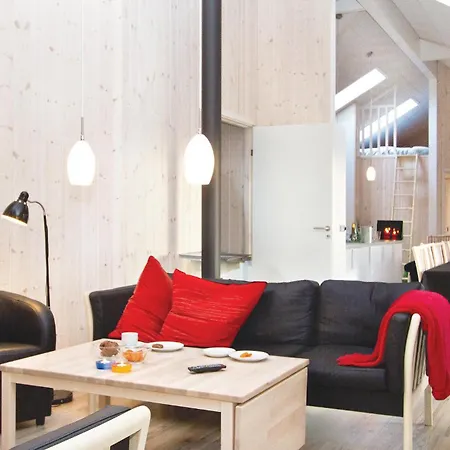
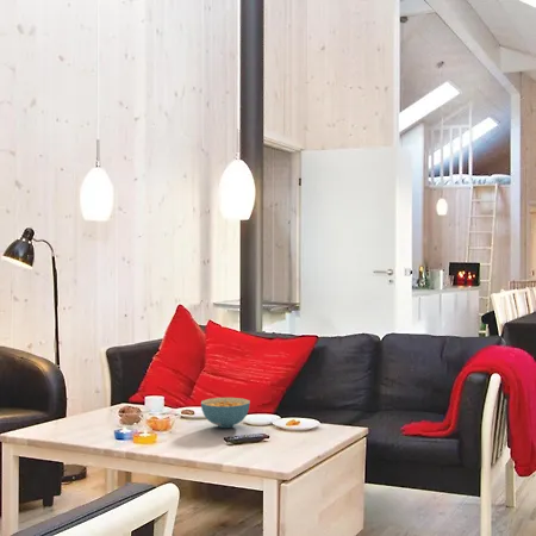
+ cereal bowl [200,397,251,429]
